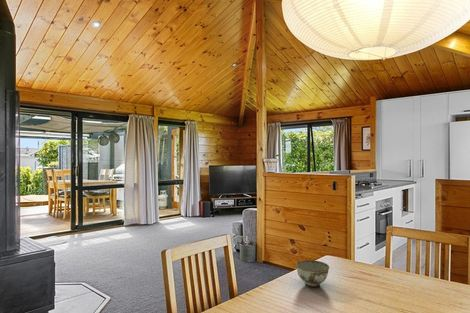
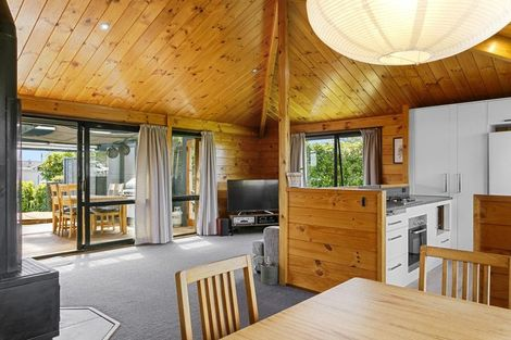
- bowl [295,259,330,288]
